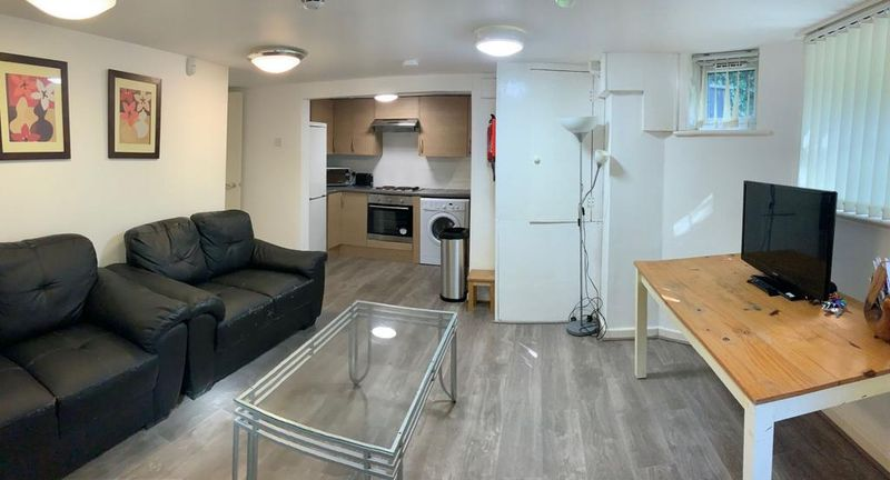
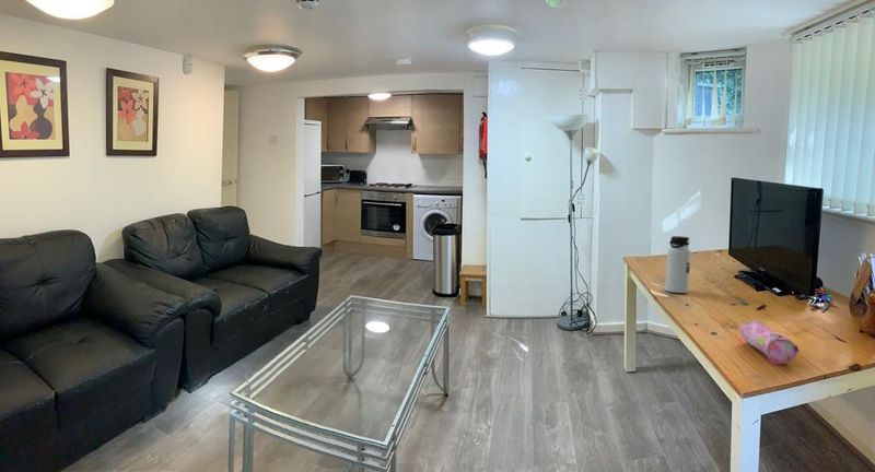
+ water bottle [664,235,692,294]
+ pencil case [739,319,801,365]
